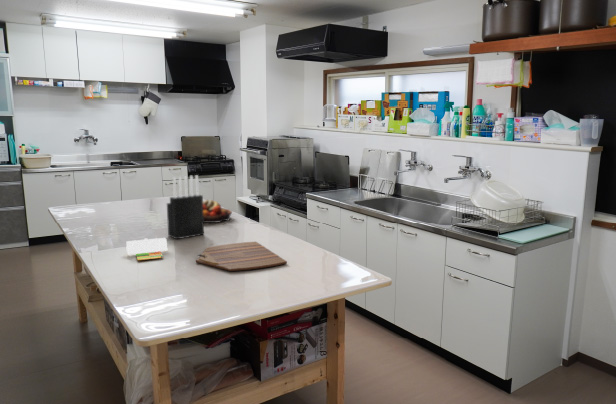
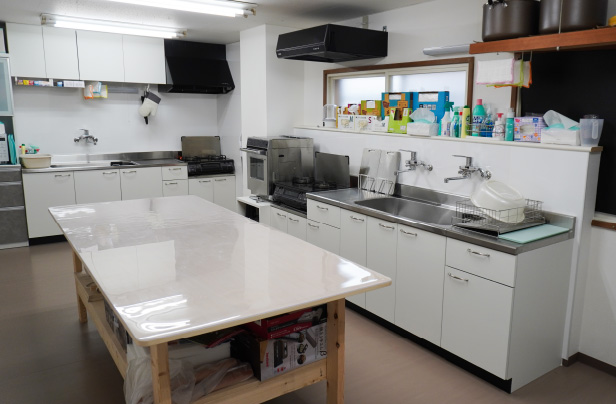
- knife block [166,174,205,240]
- cutting board [195,241,288,272]
- fruit bowl [203,199,233,224]
- notebook [125,237,168,261]
